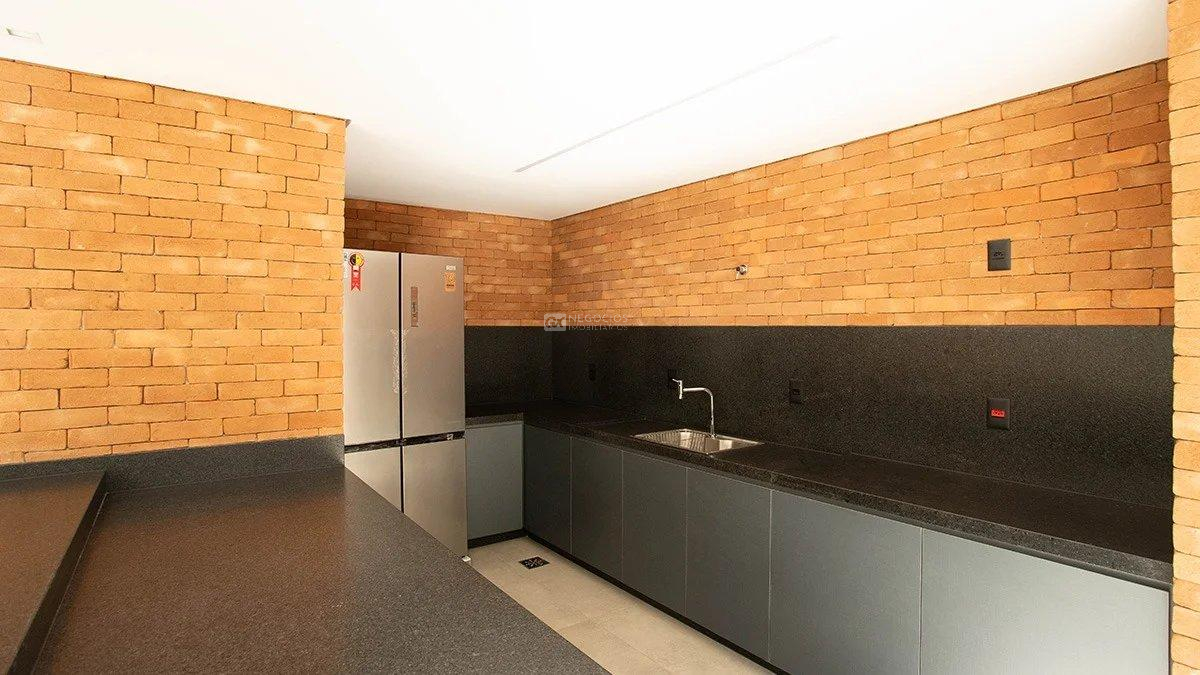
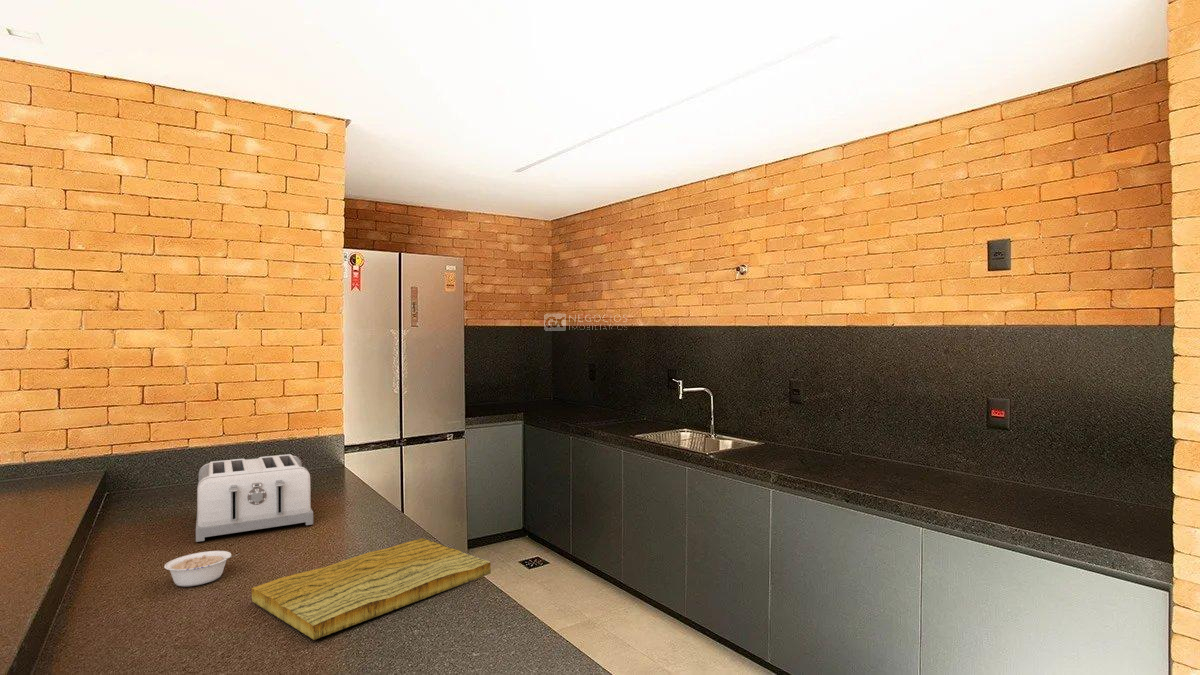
+ toaster [195,453,314,543]
+ cutting board [251,537,492,641]
+ legume [163,550,241,587]
